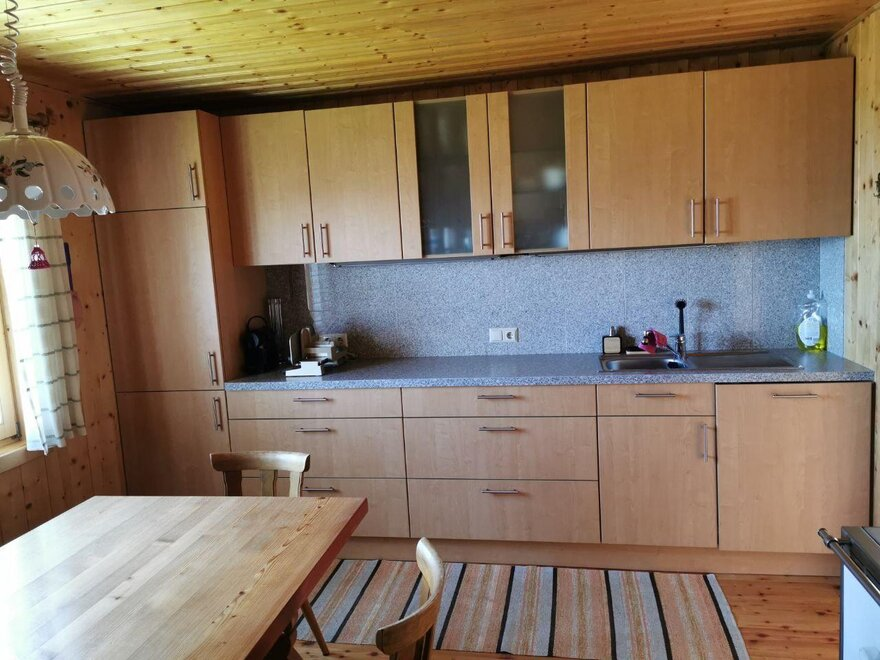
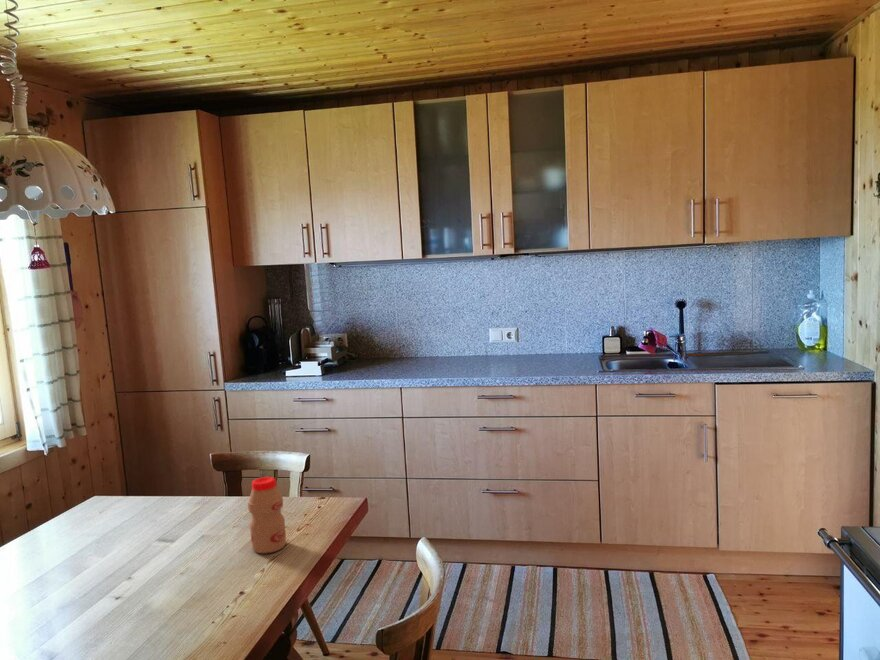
+ bottle [247,476,287,554]
